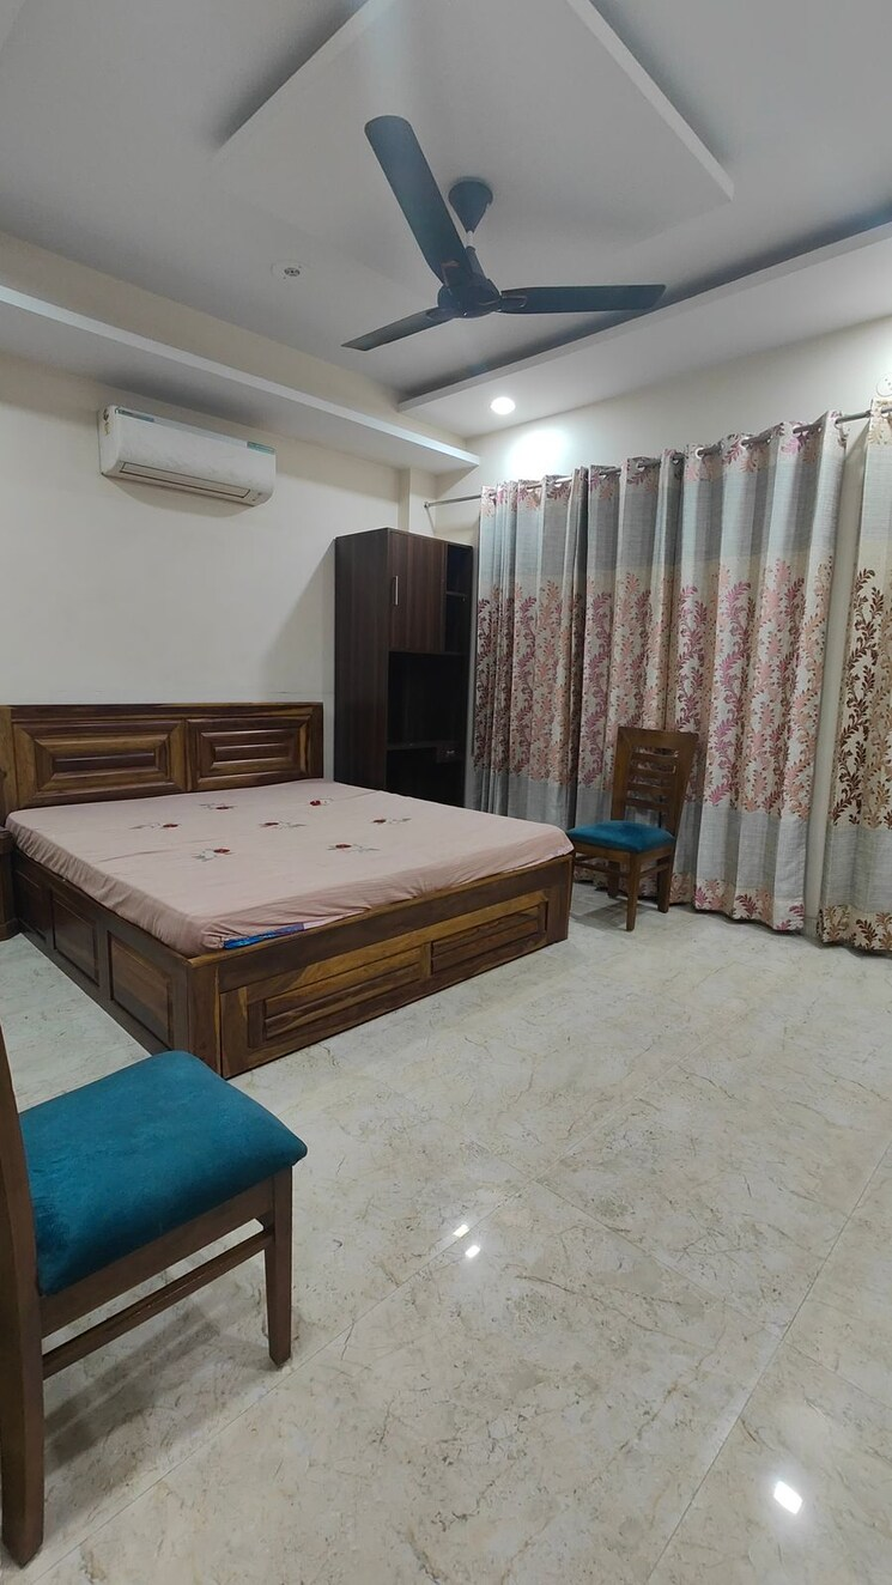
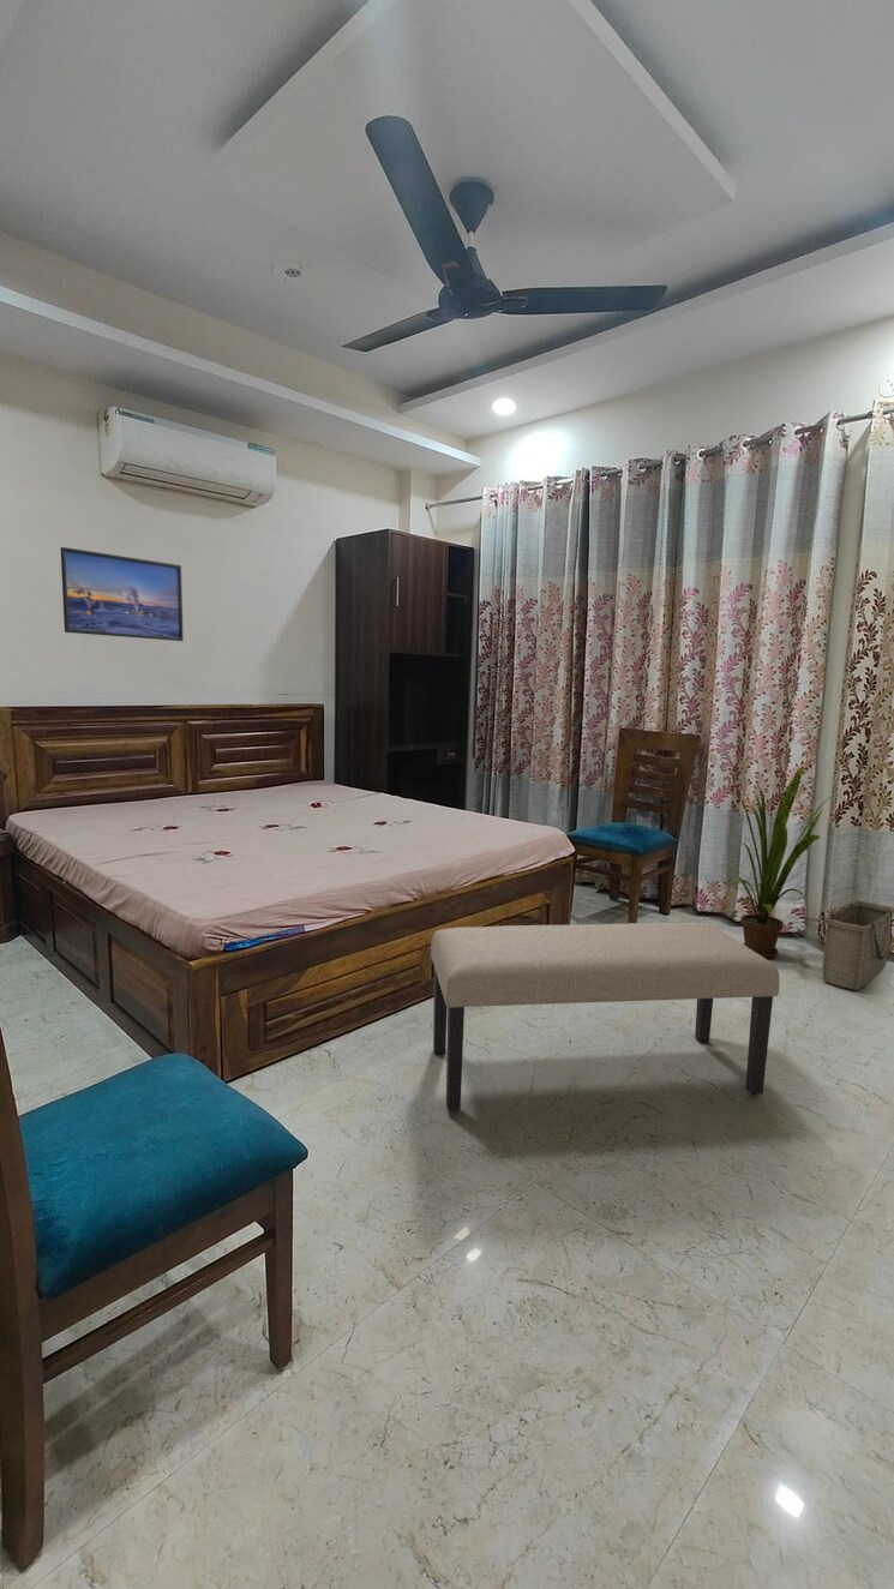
+ house plant [725,766,835,959]
+ bench [430,922,781,1113]
+ basket [821,899,894,991]
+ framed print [59,546,185,642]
